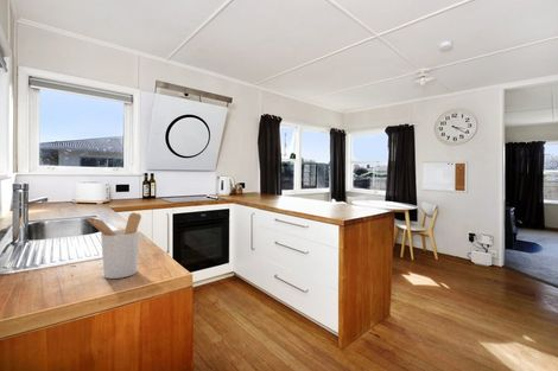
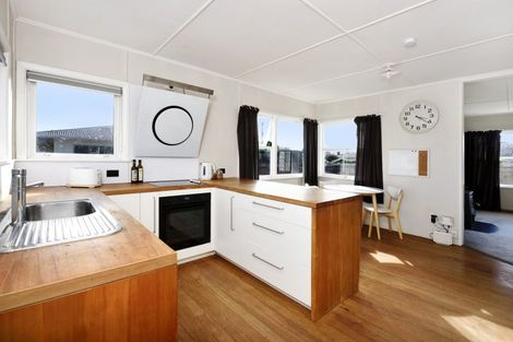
- utensil holder [84,211,142,280]
